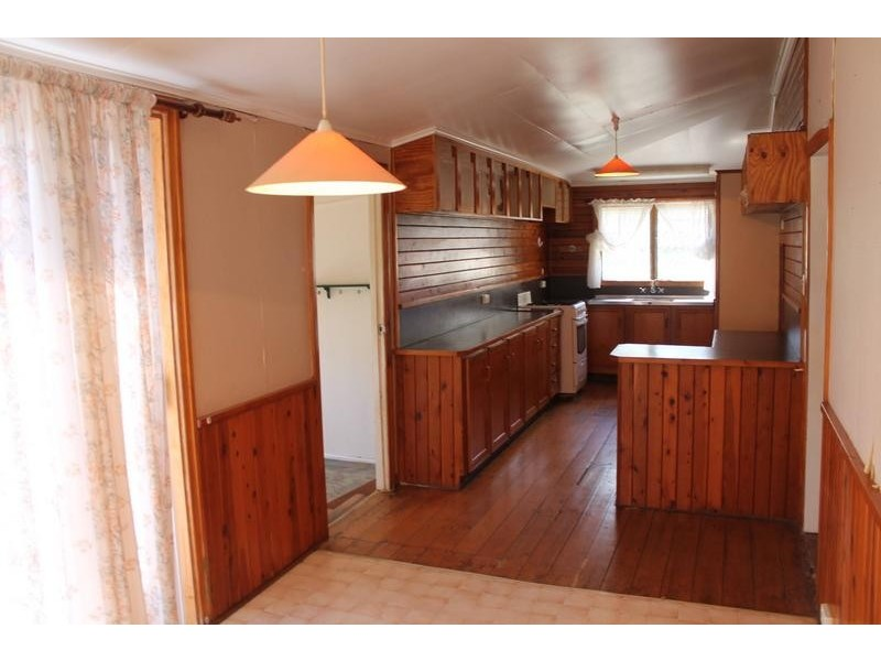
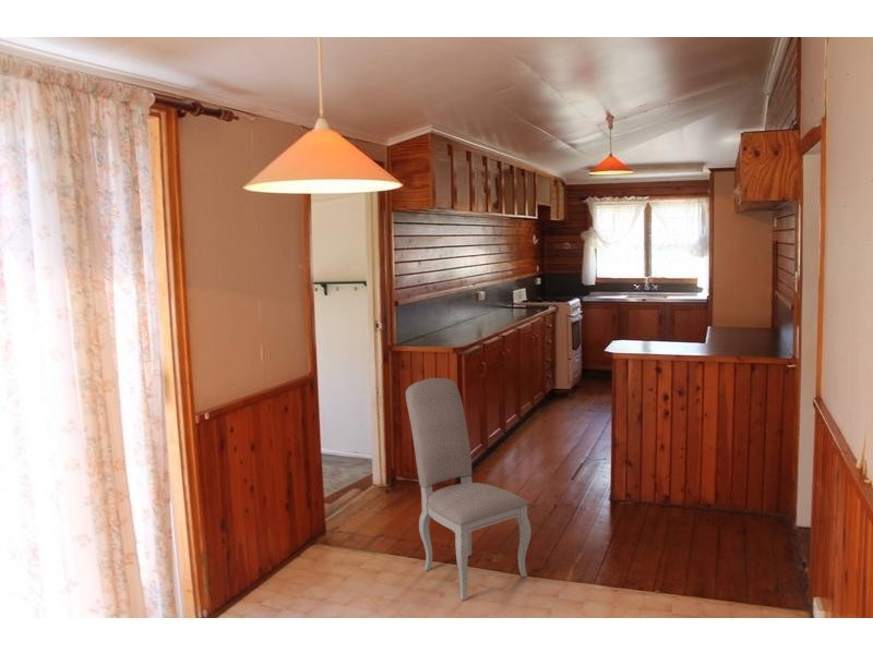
+ dining chair [405,377,533,602]
